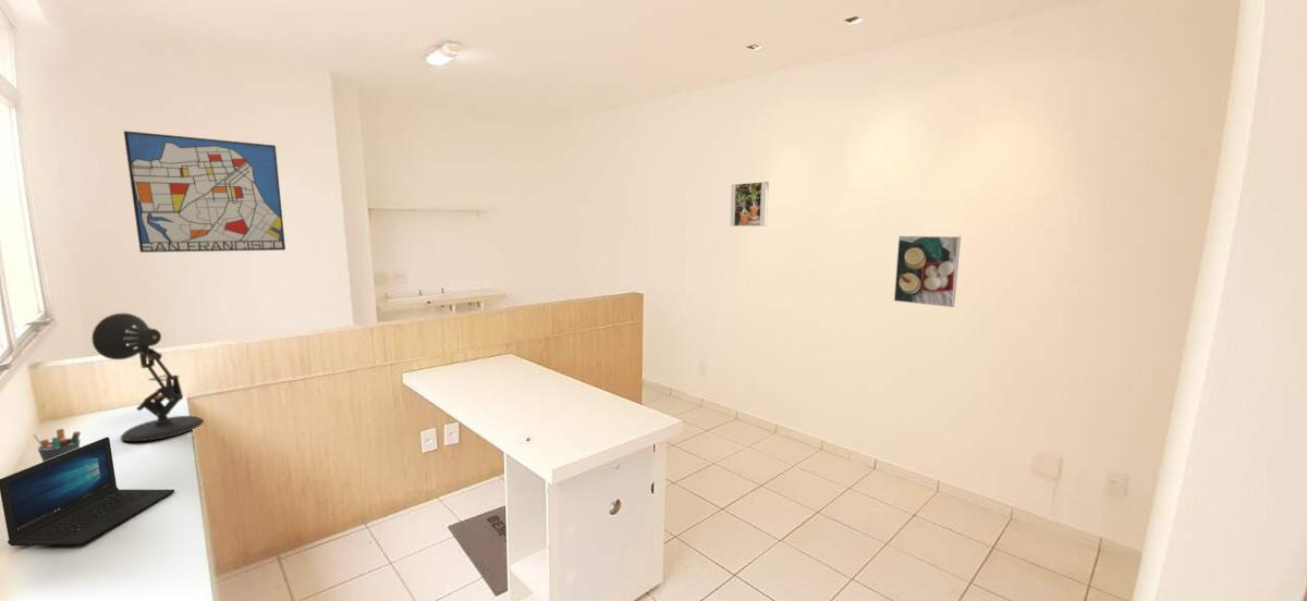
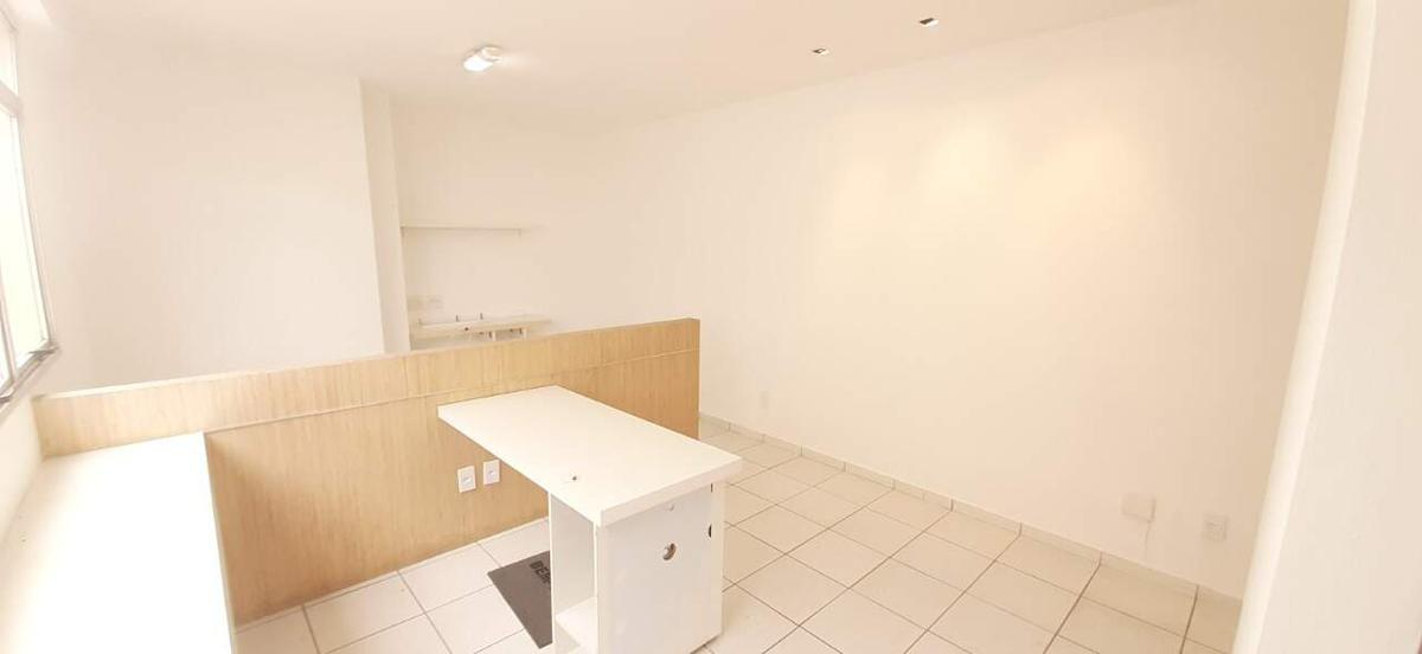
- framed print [730,181,770,228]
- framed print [893,235,962,308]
- laptop [0,437,175,547]
- desk lamp [91,312,205,442]
- wall art [123,130,286,254]
- pen holder [32,428,82,462]
